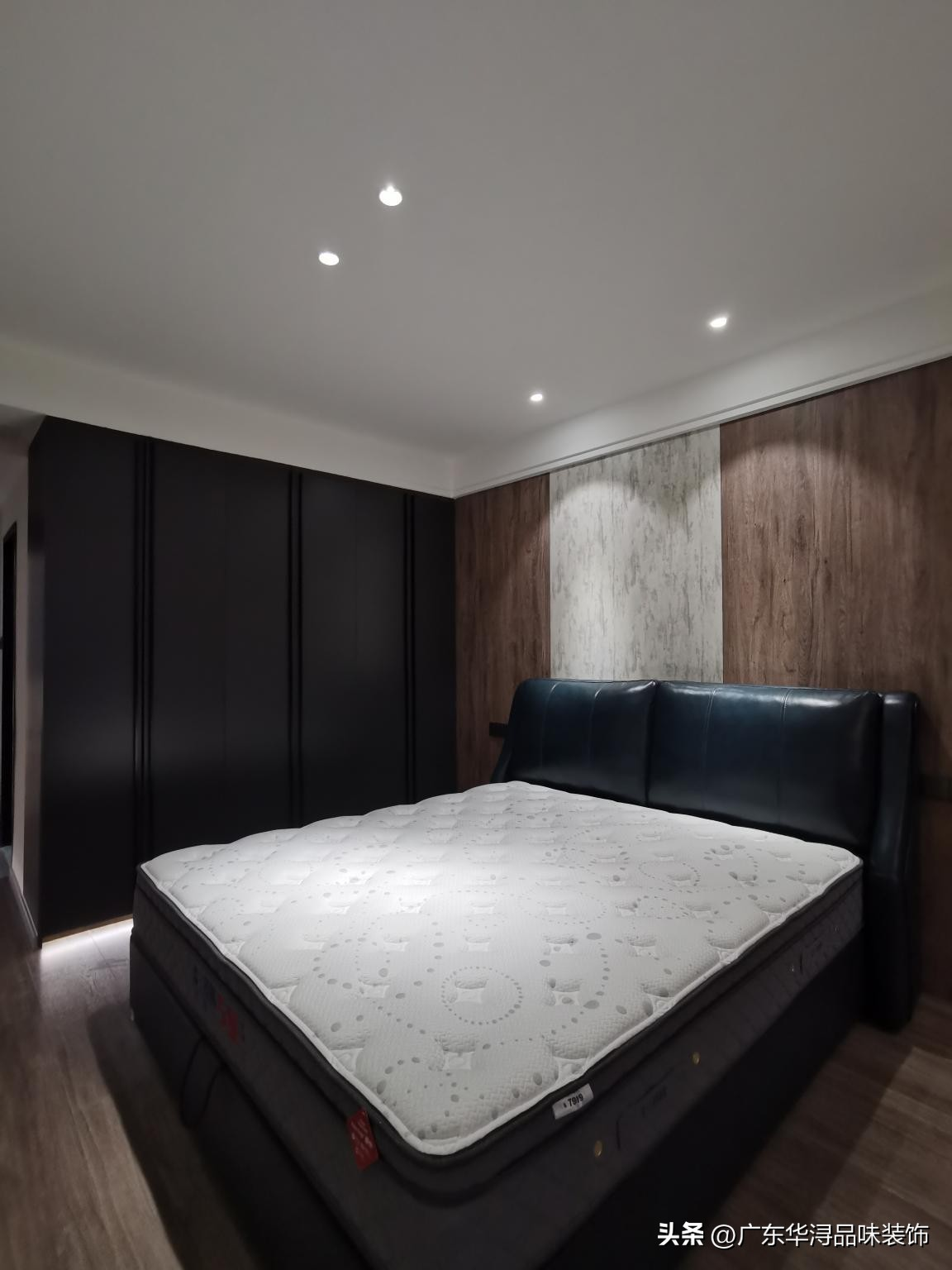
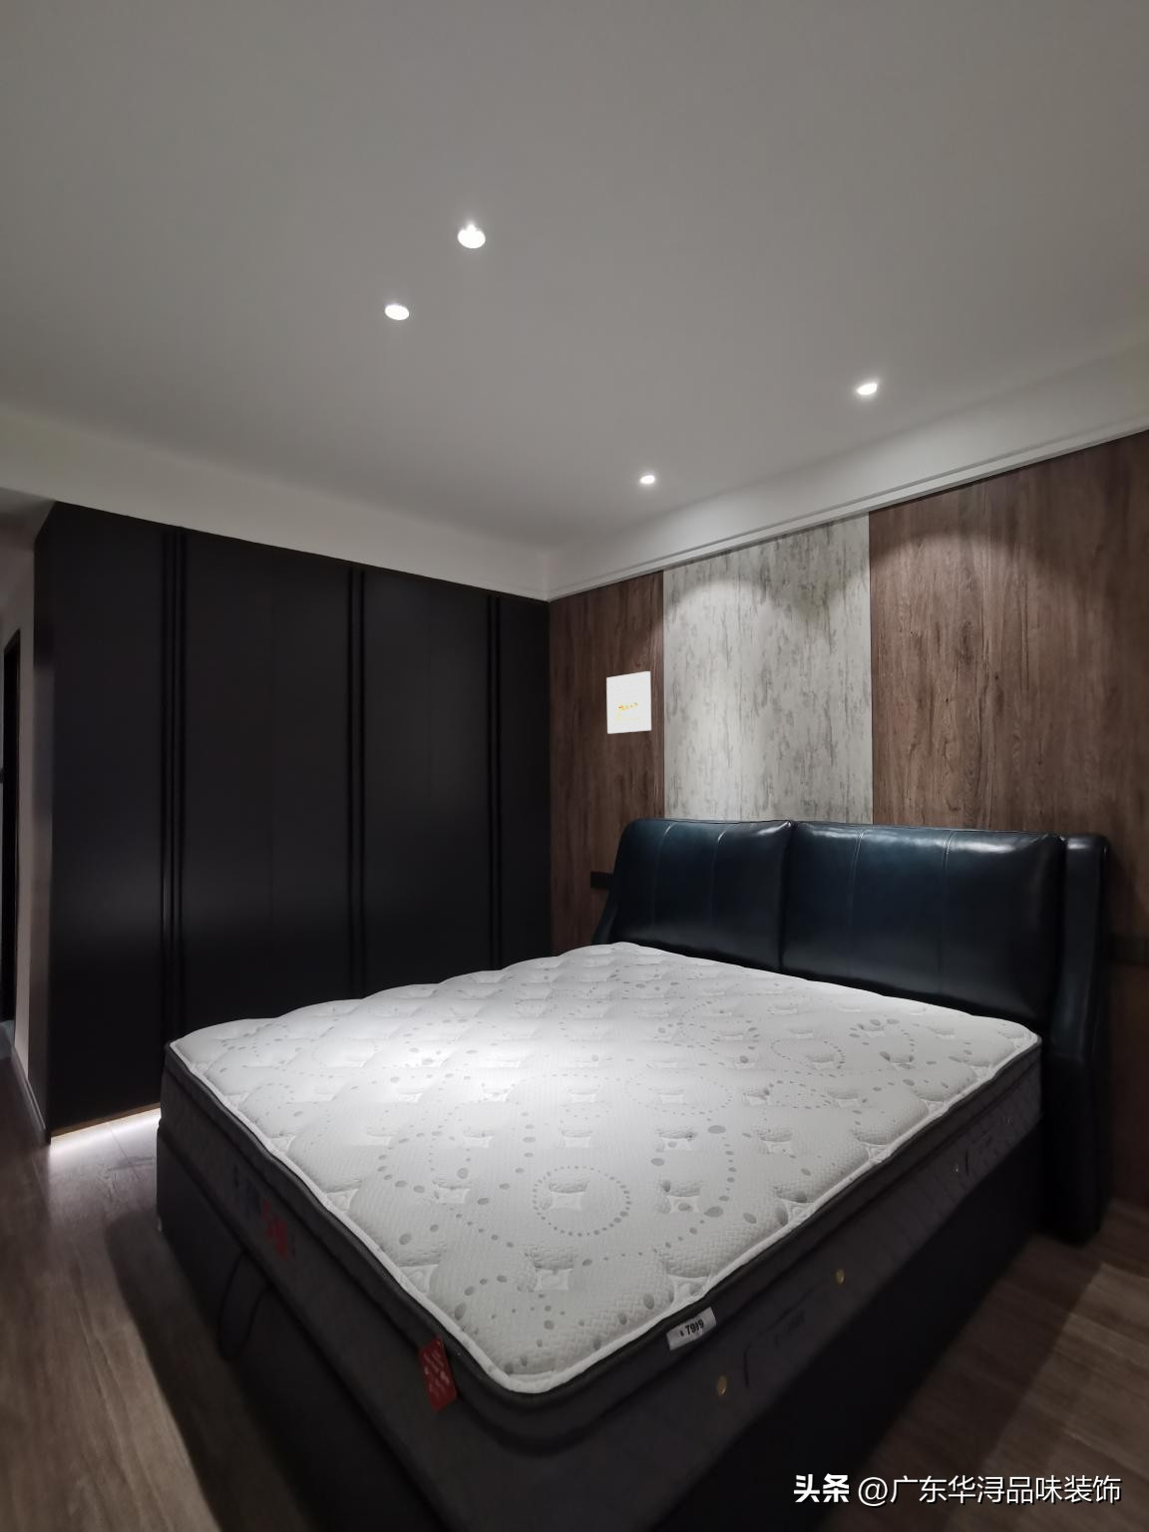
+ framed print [606,671,652,735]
